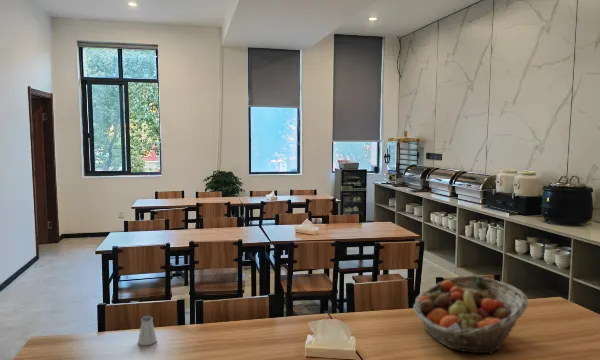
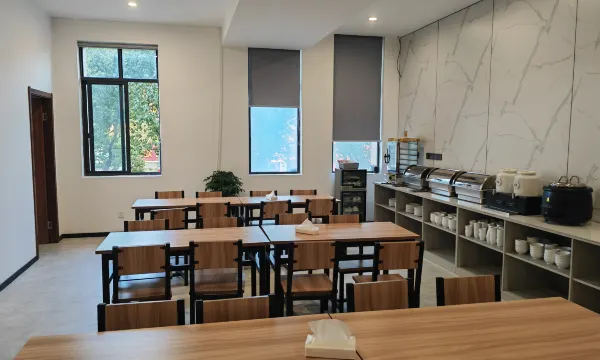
- fruit basket [412,274,529,355]
- saltshaker [137,315,158,346]
